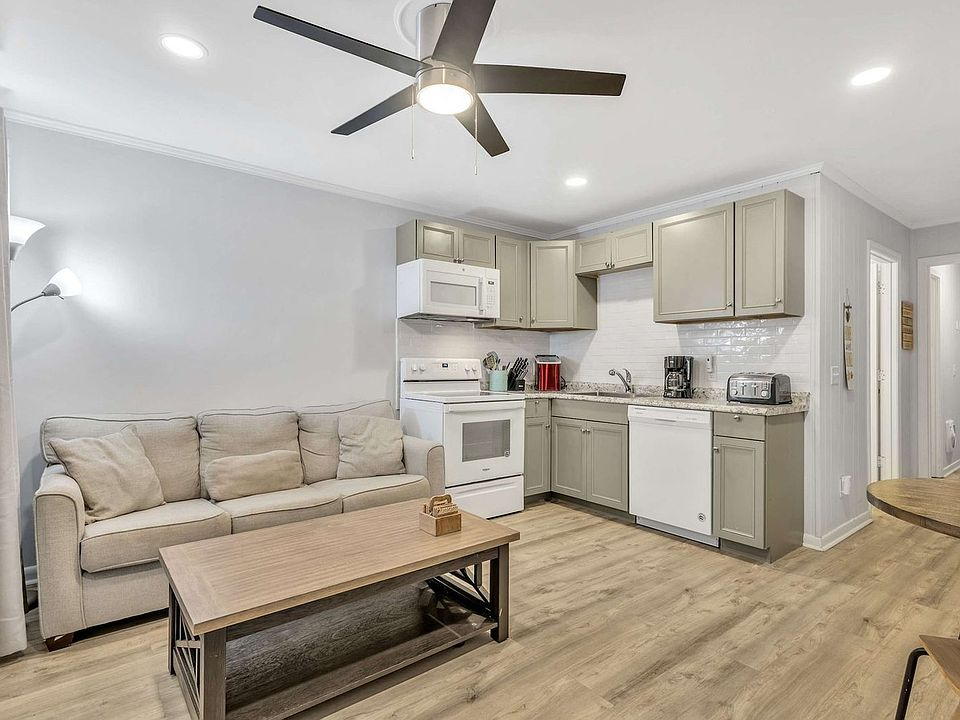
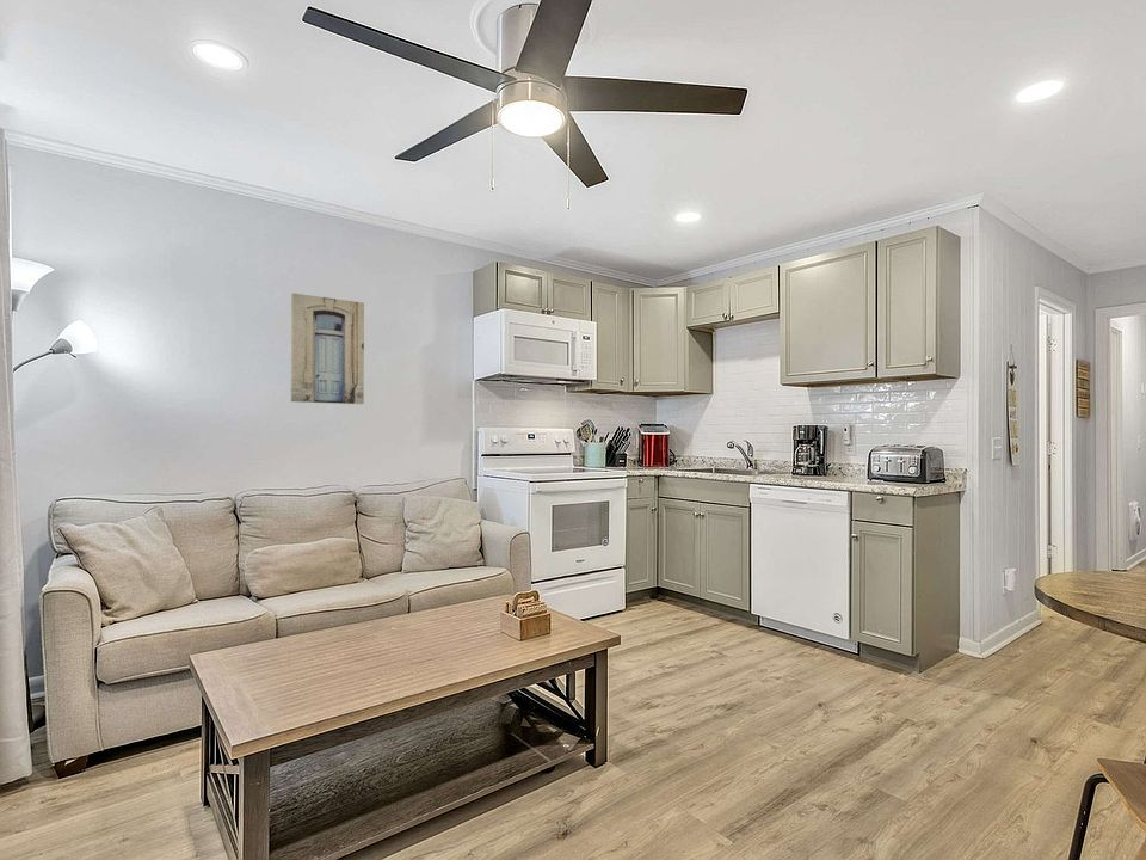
+ wall art [290,293,365,405]
